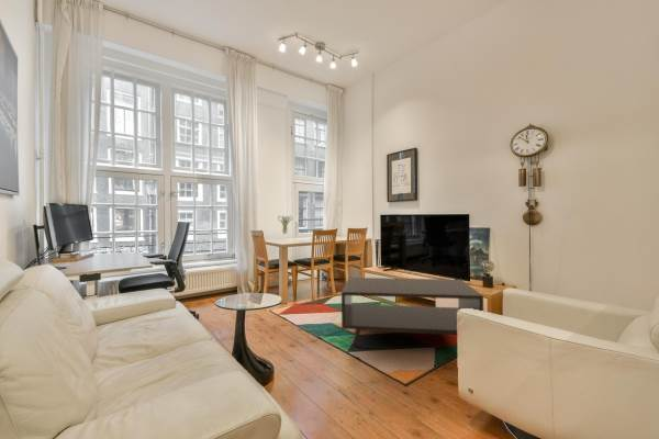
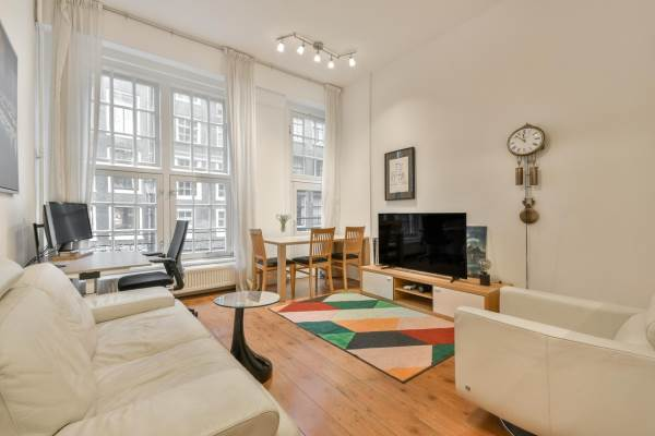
- coffee table [340,277,484,347]
